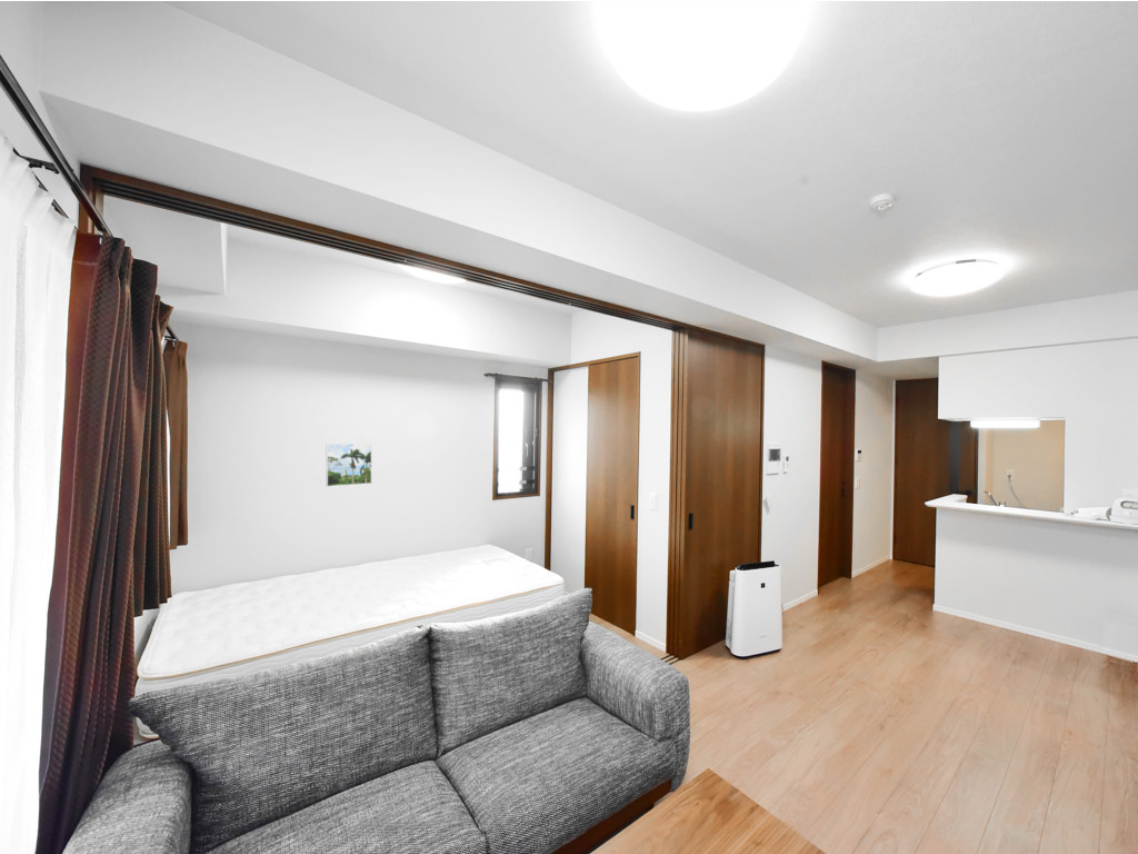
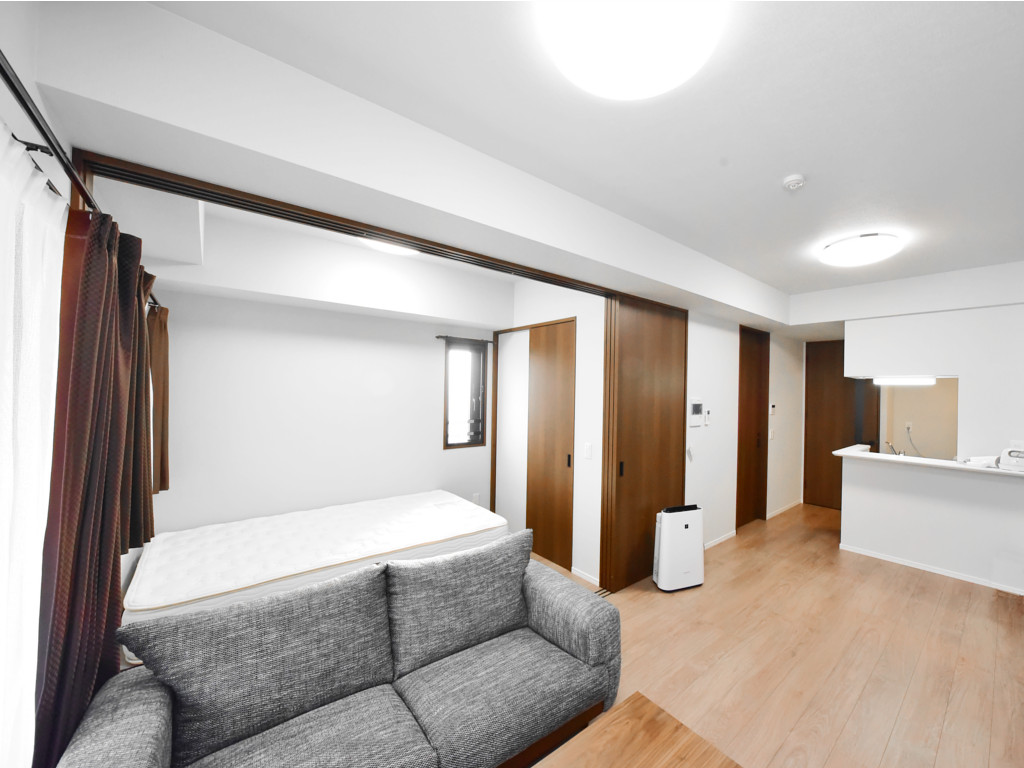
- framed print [325,443,373,488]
